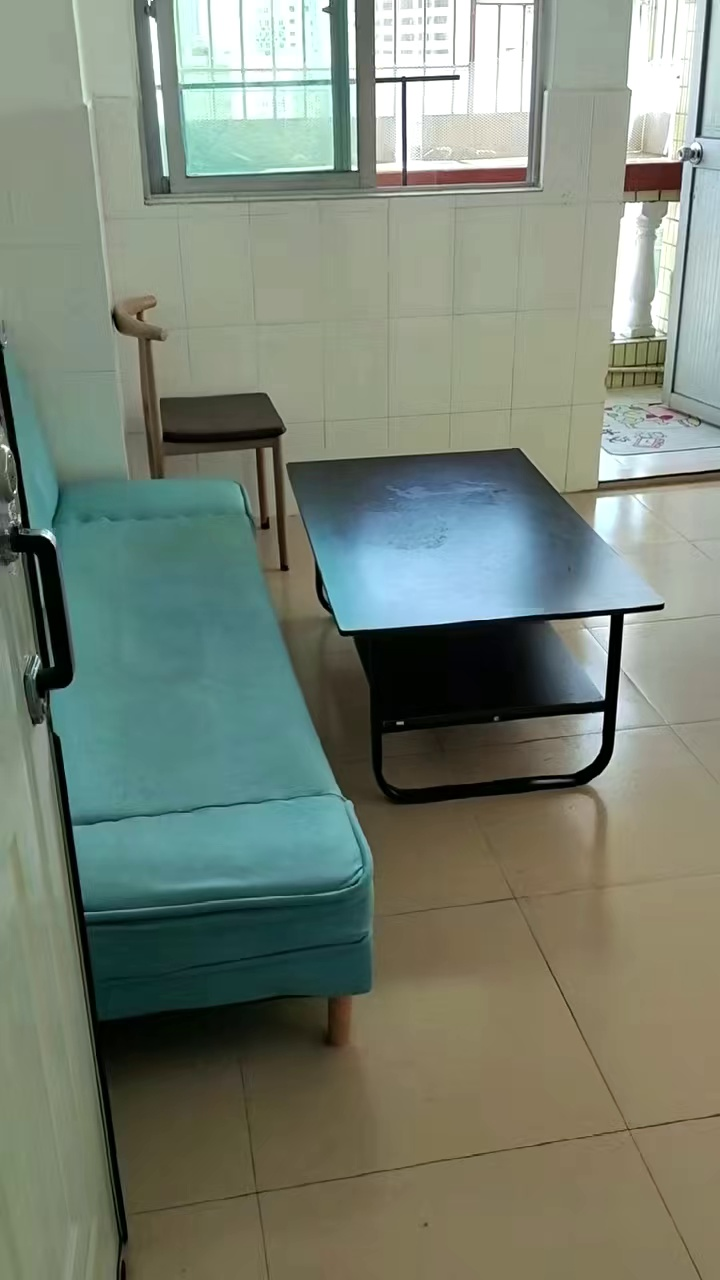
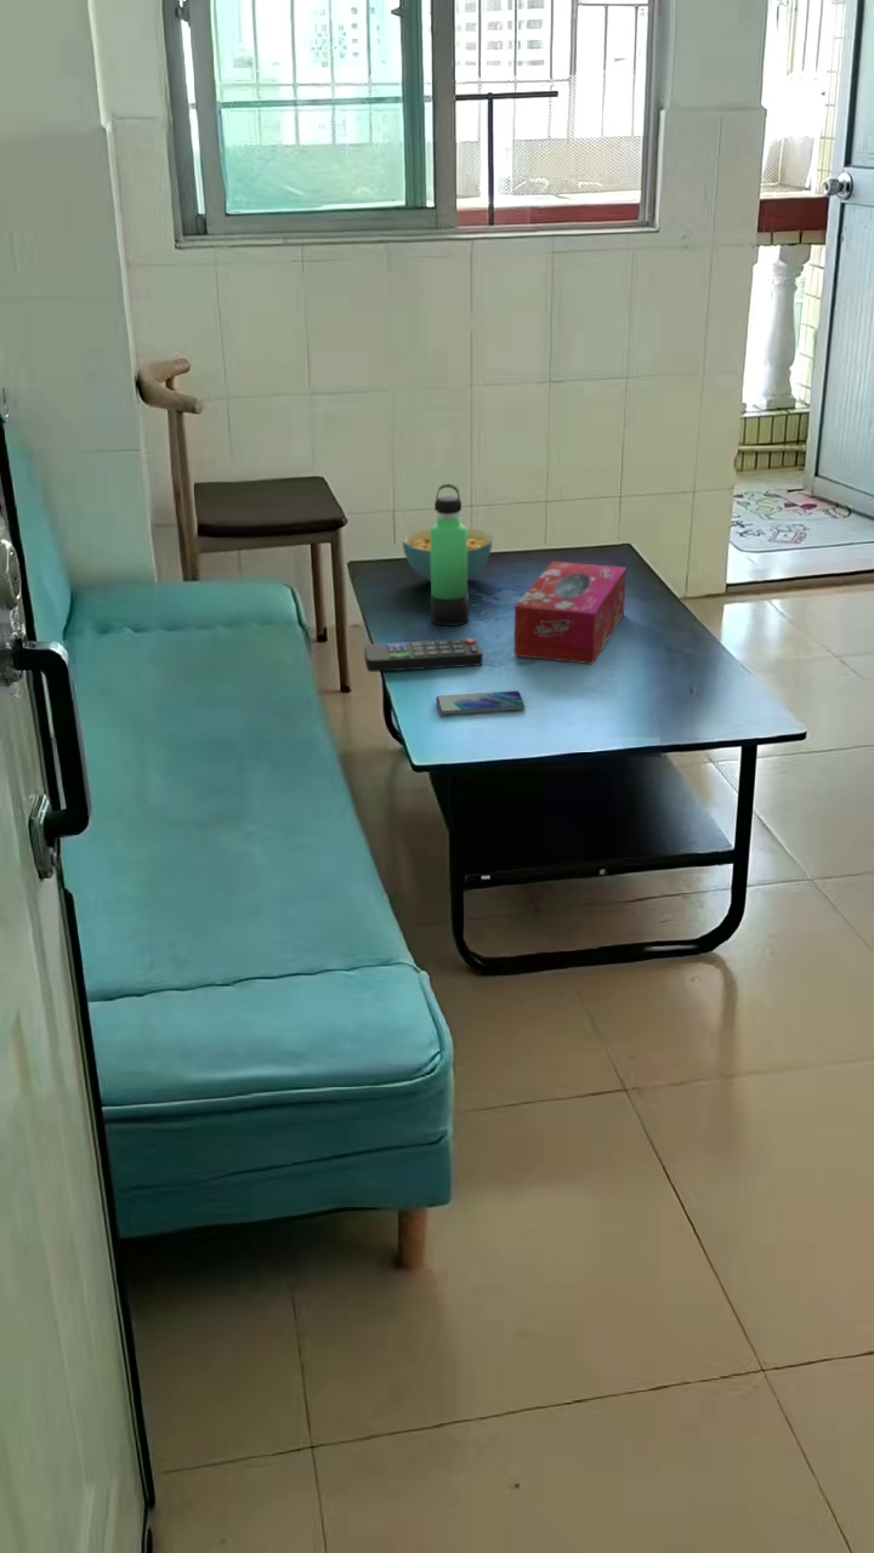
+ thermos bottle [430,483,470,627]
+ cereal bowl [401,527,494,582]
+ smartphone [435,690,526,716]
+ tissue box [513,561,628,665]
+ remote control [363,637,483,673]
